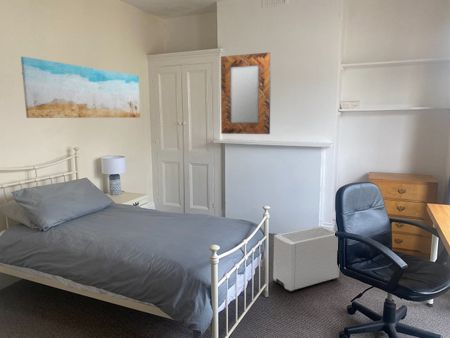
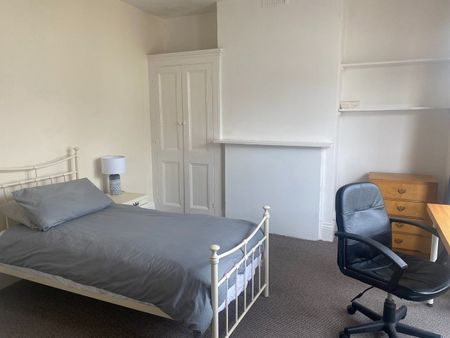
- home mirror [220,51,272,135]
- air purifier [272,225,340,293]
- wall art [20,56,141,119]
